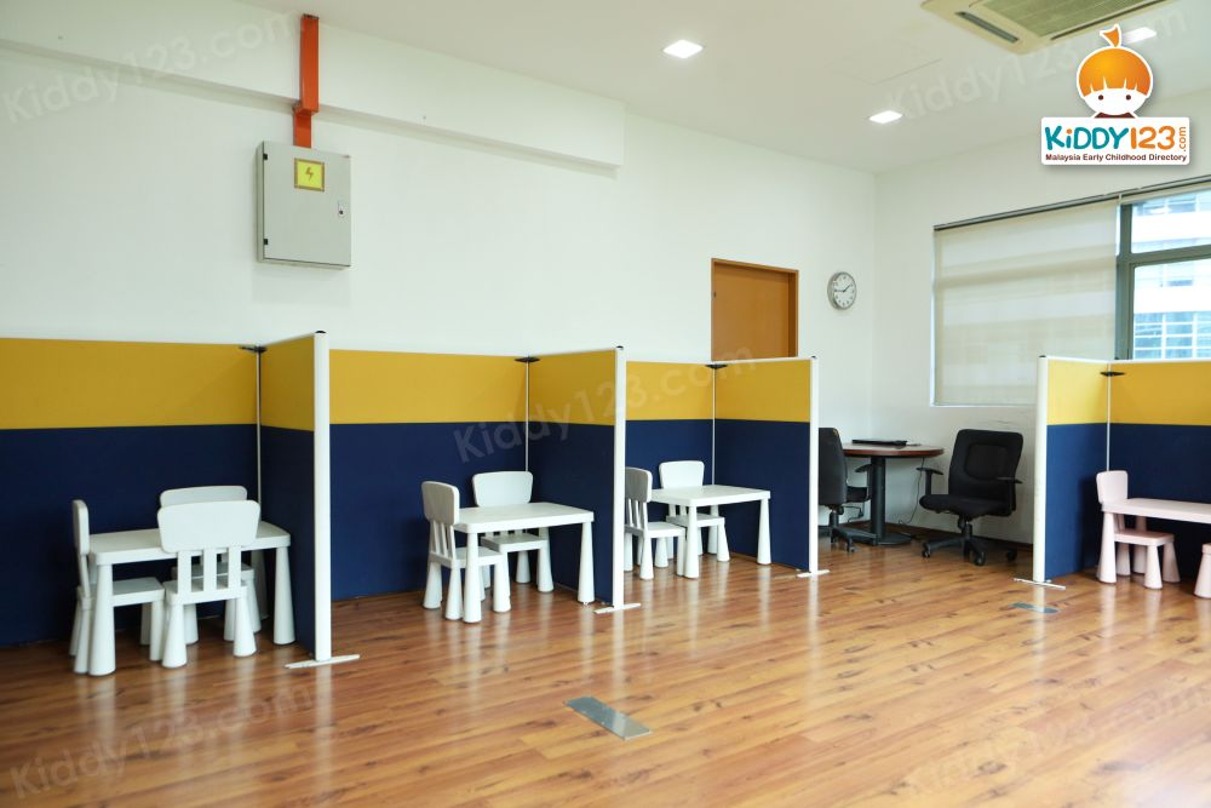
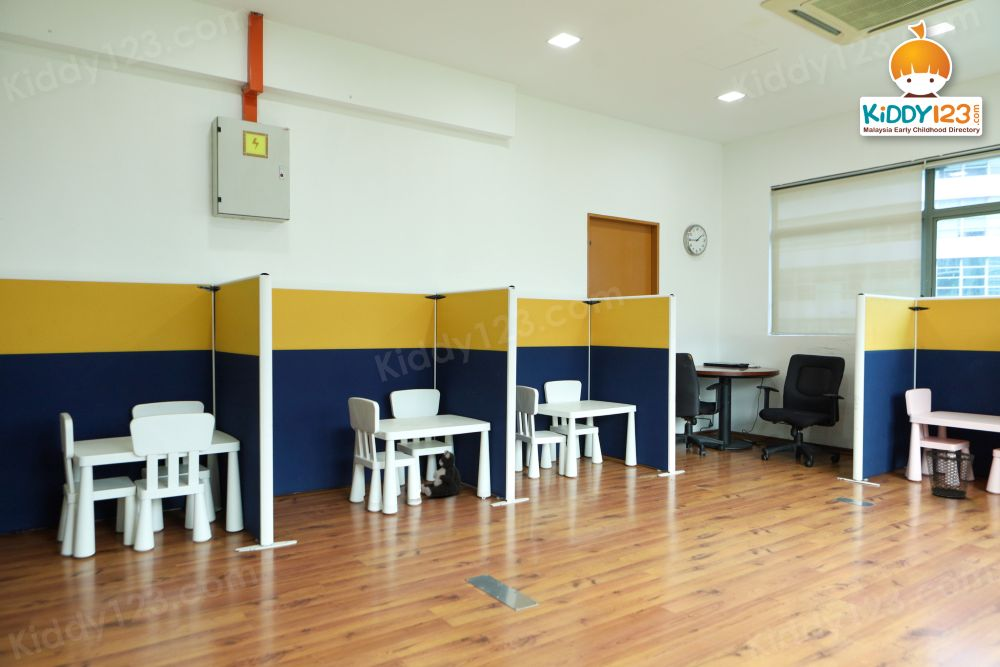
+ plush toy [420,449,463,498]
+ wastebasket [924,449,975,499]
